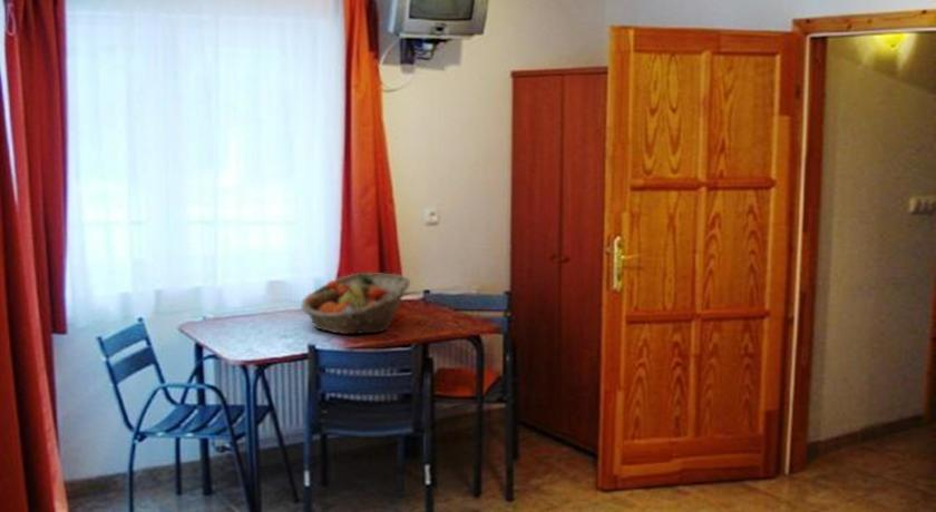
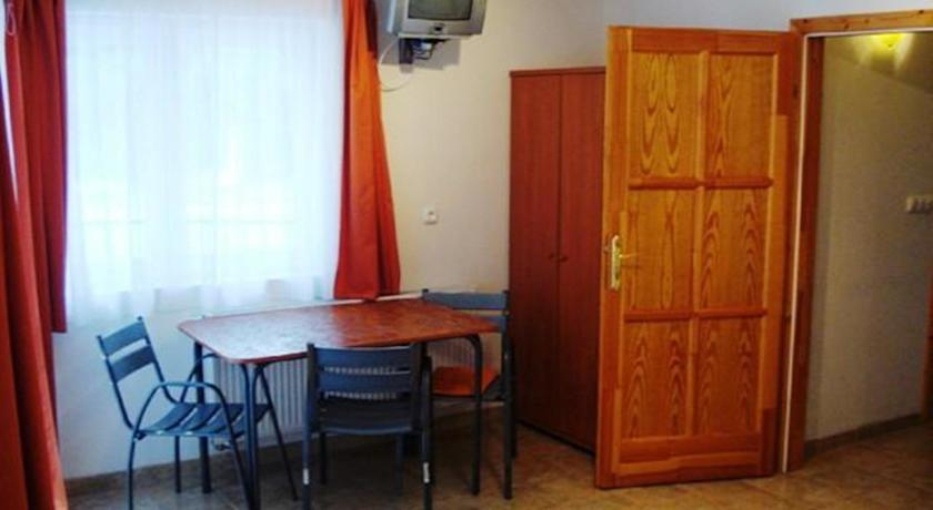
- fruit basket [300,272,411,335]
